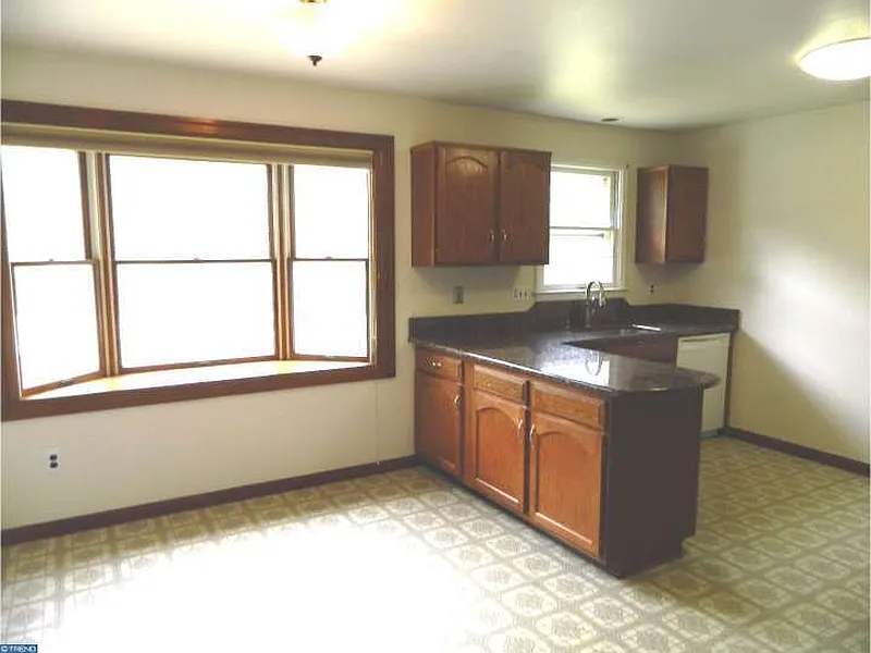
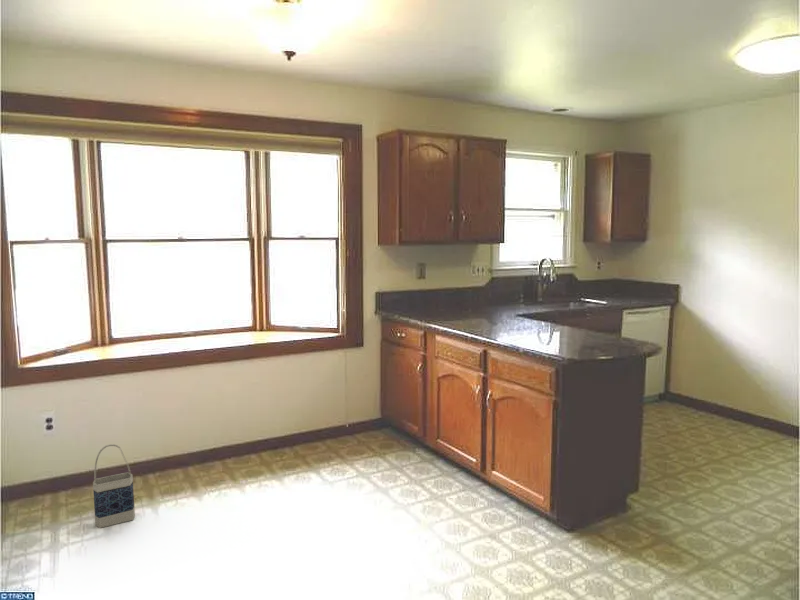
+ bag [92,443,136,529]
